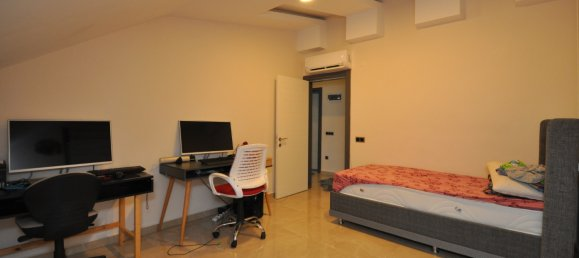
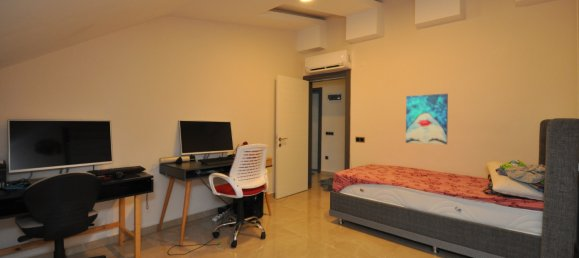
+ wall art [405,93,449,146]
